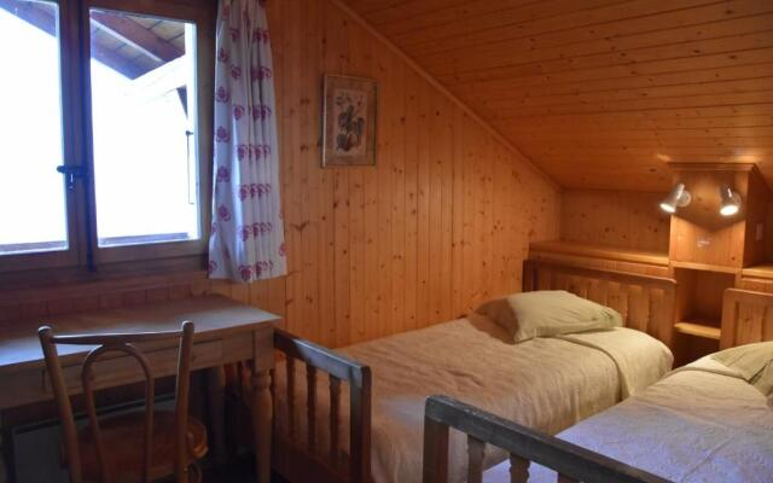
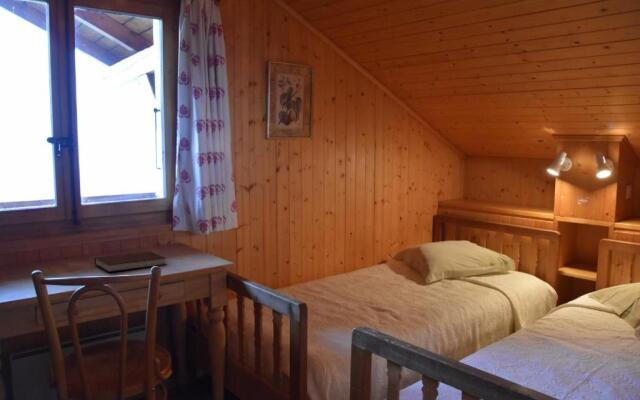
+ notebook [93,250,167,273]
